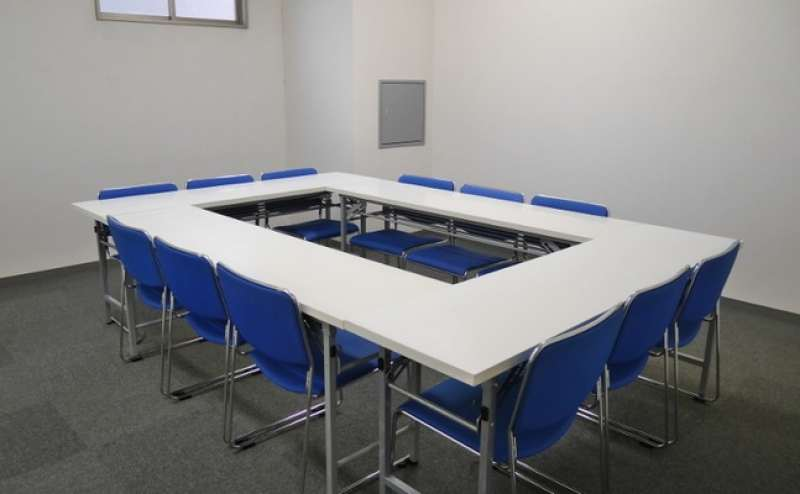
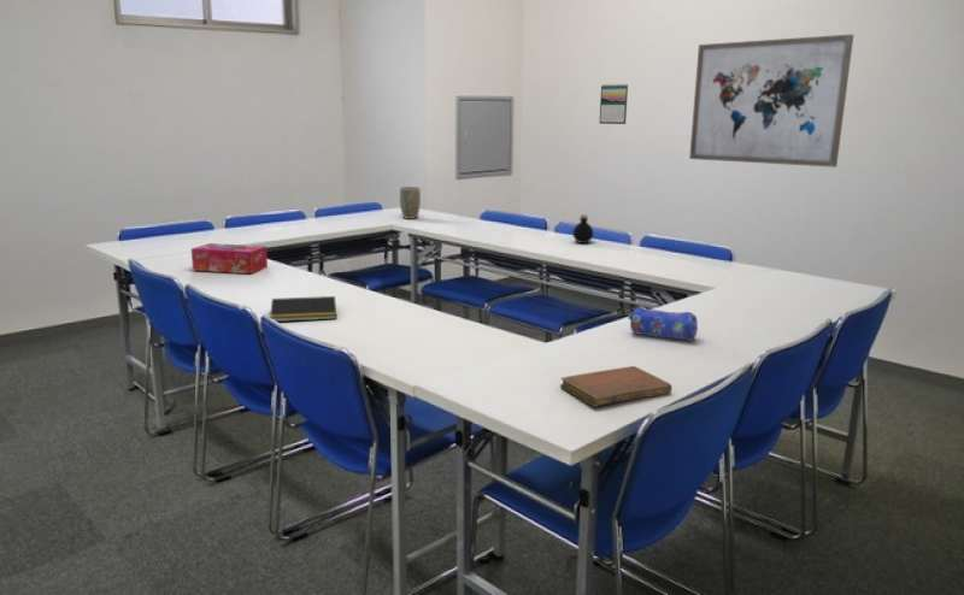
+ notepad [269,295,337,323]
+ wall art [688,34,854,169]
+ calendar [598,83,629,125]
+ bottle [571,213,594,245]
+ plant pot [399,185,422,220]
+ notebook [559,365,674,408]
+ tissue box [190,242,269,275]
+ pencil case [627,305,699,342]
